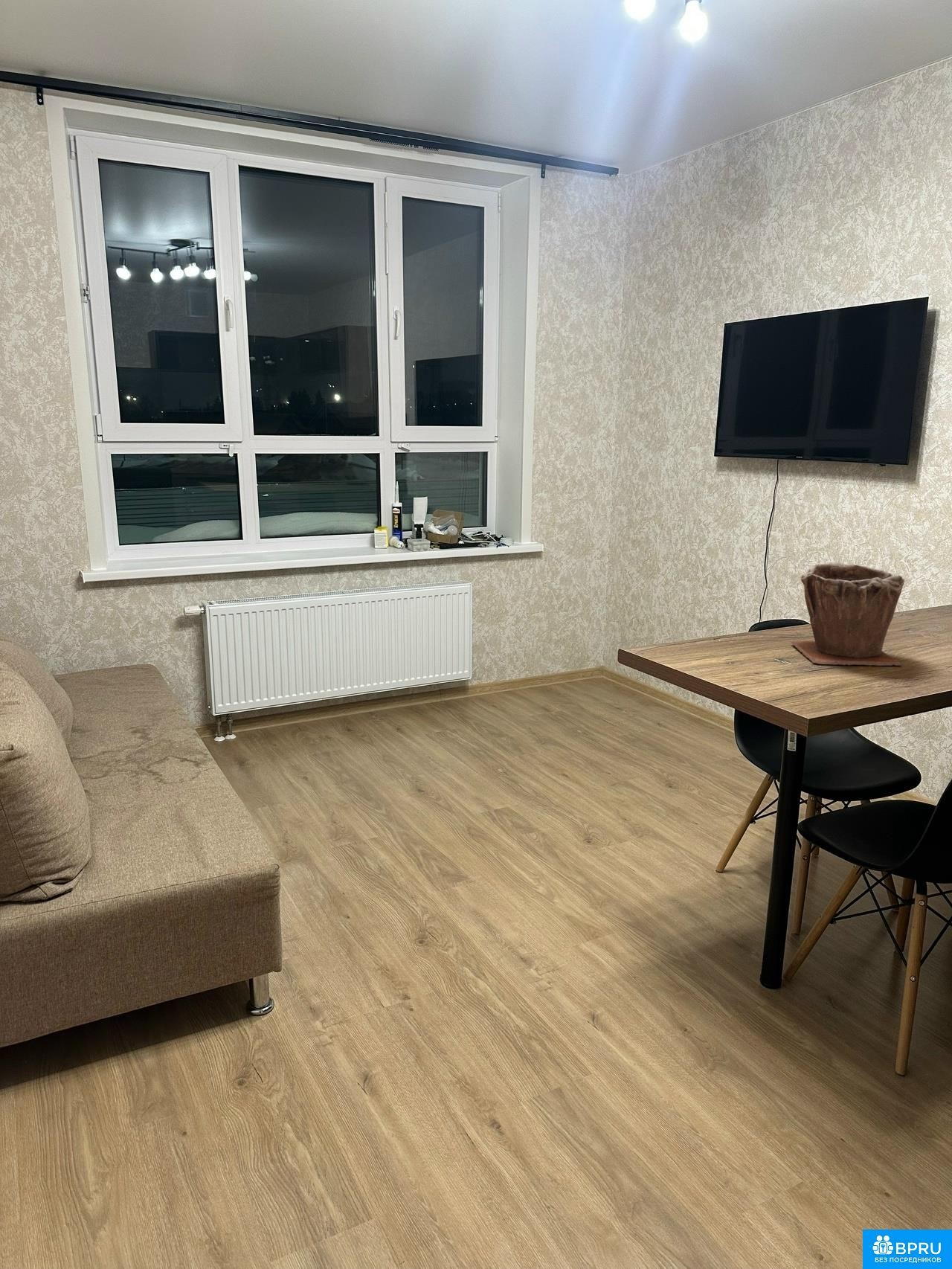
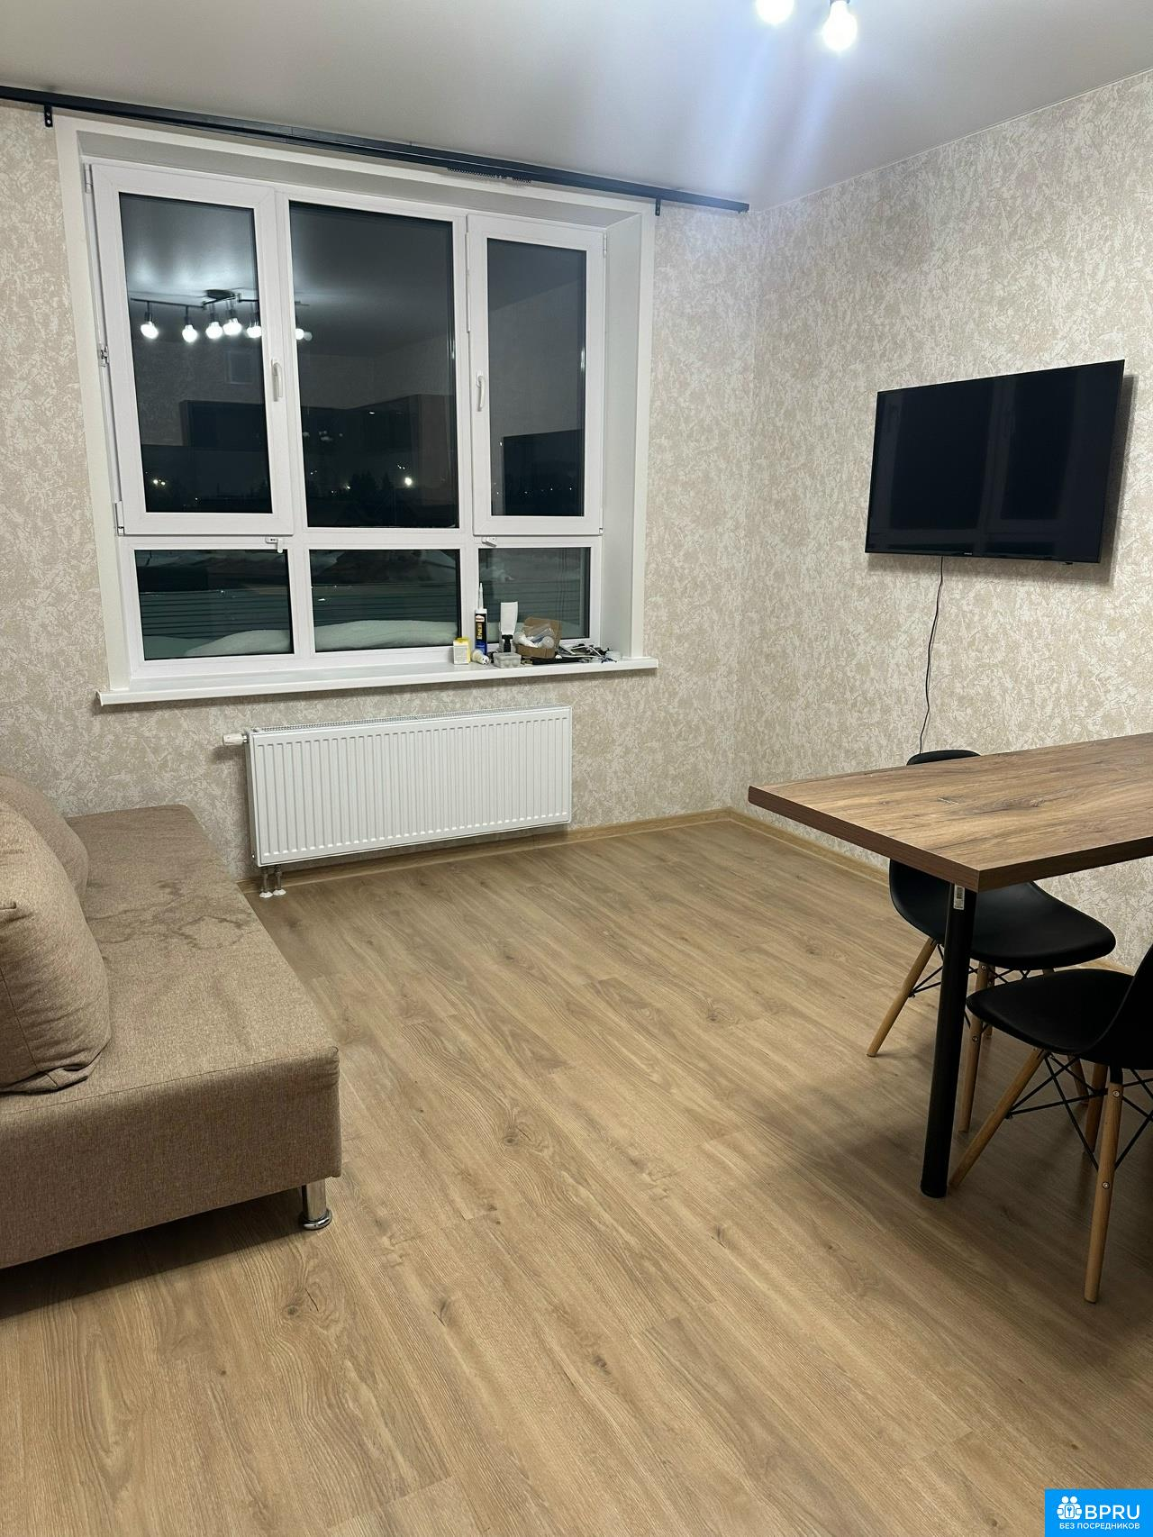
- plant pot [790,561,905,666]
